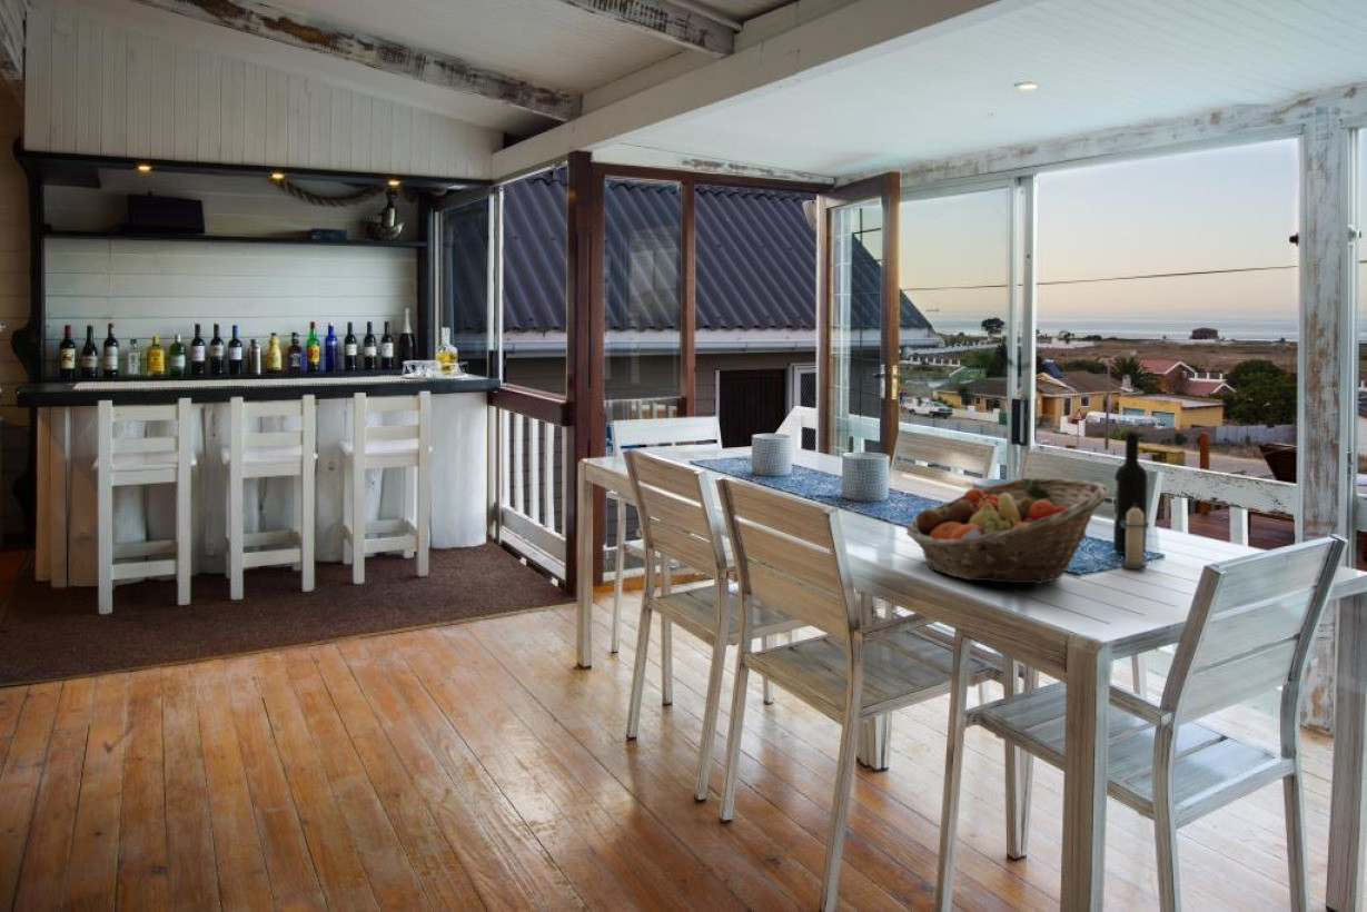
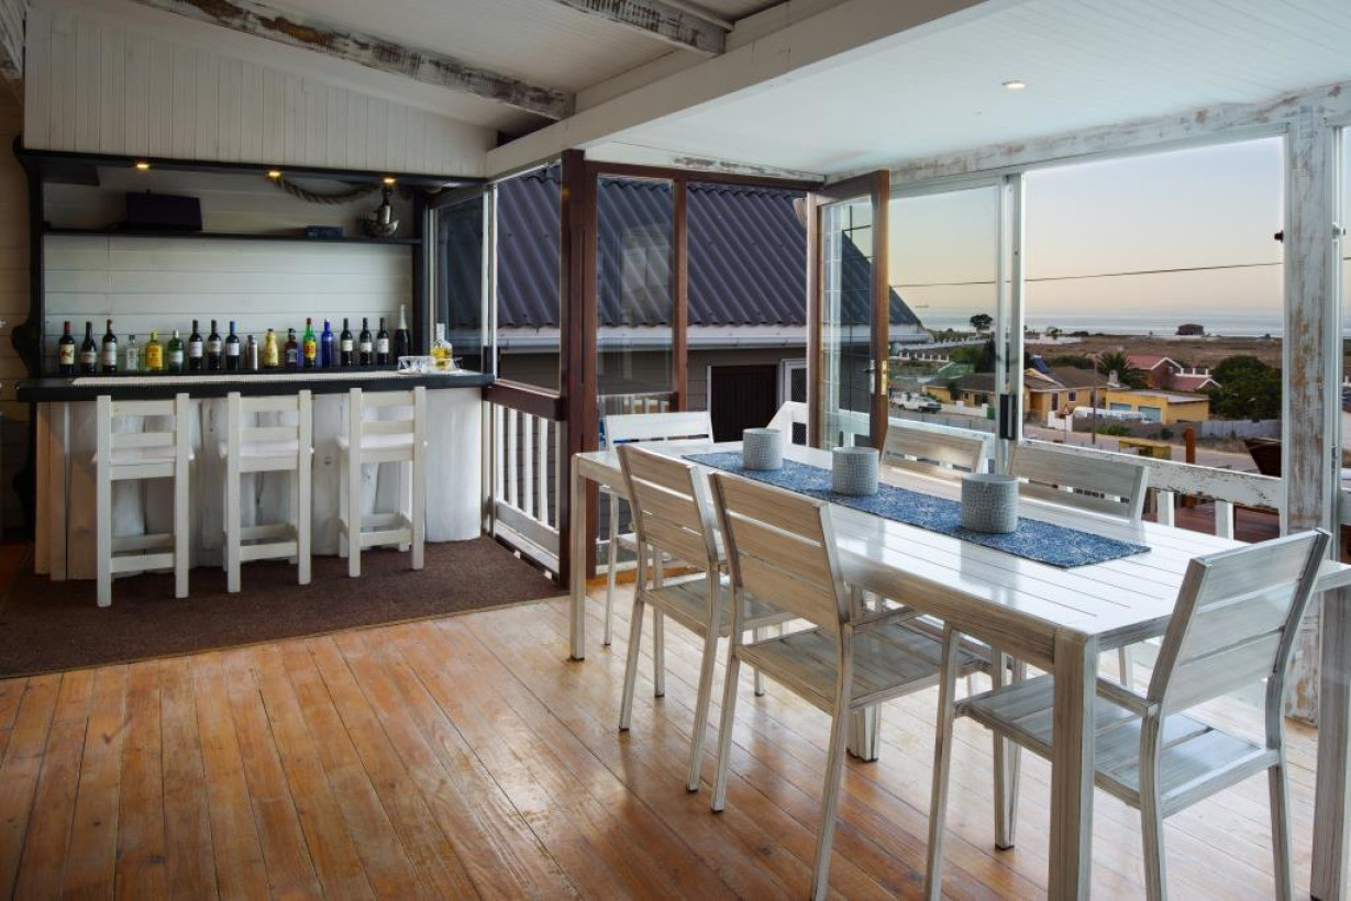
- candle [1120,503,1151,569]
- fruit basket [905,477,1110,585]
- wine bottle [1112,430,1149,555]
